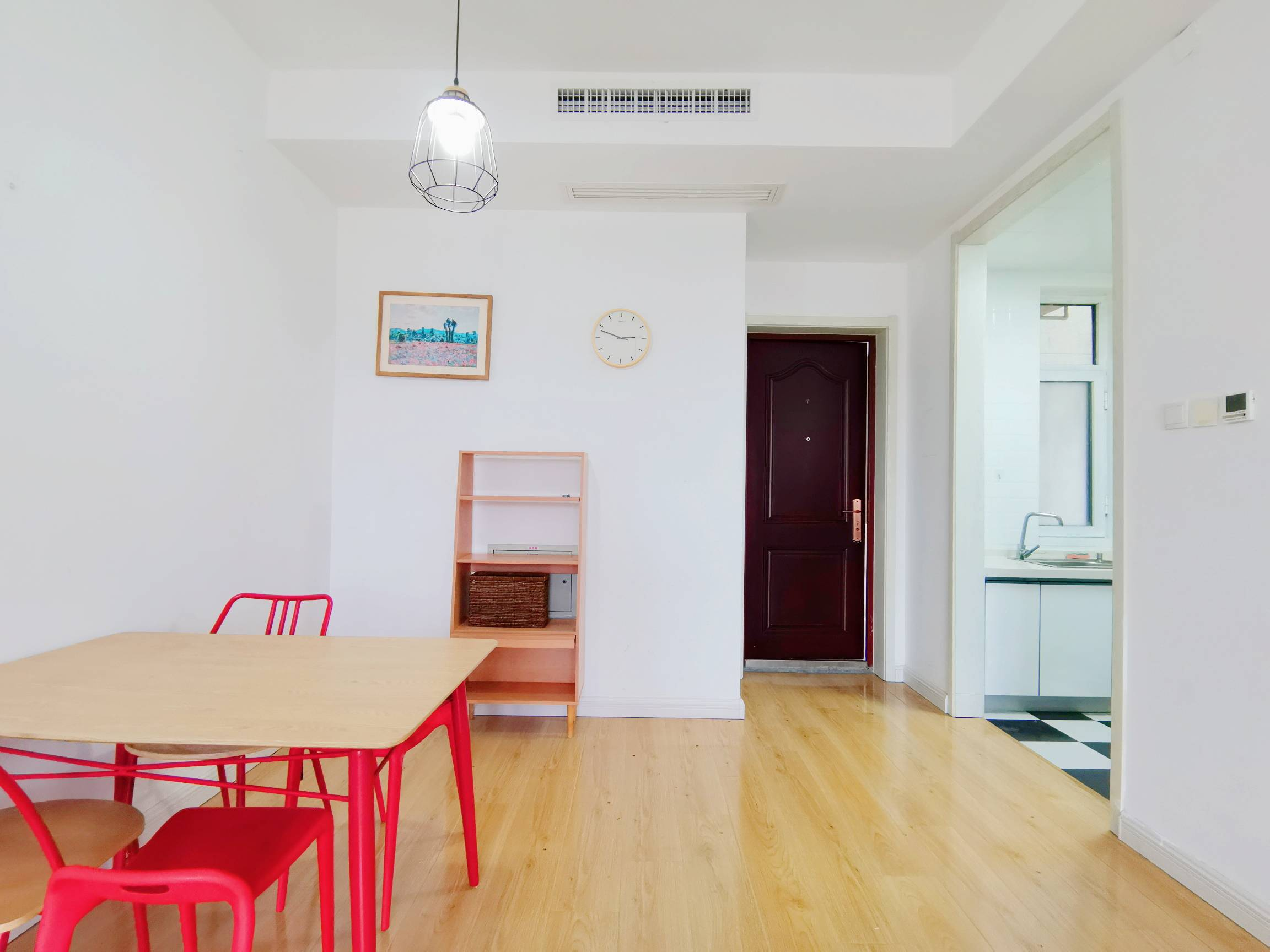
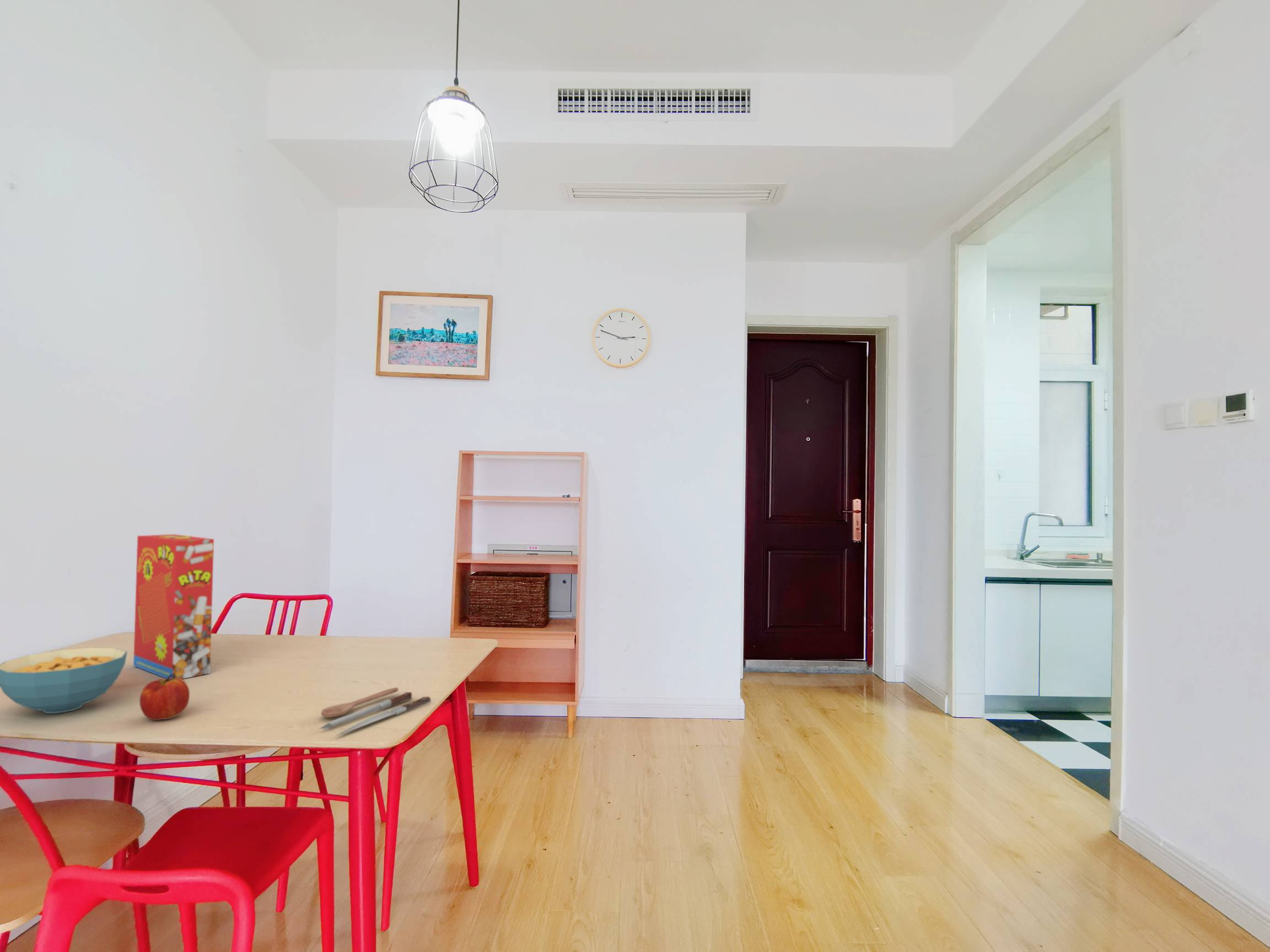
+ spoon [319,687,431,737]
+ cereal box [133,534,214,679]
+ cereal bowl [0,647,128,714]
+ fruit [139,674,190,721]
